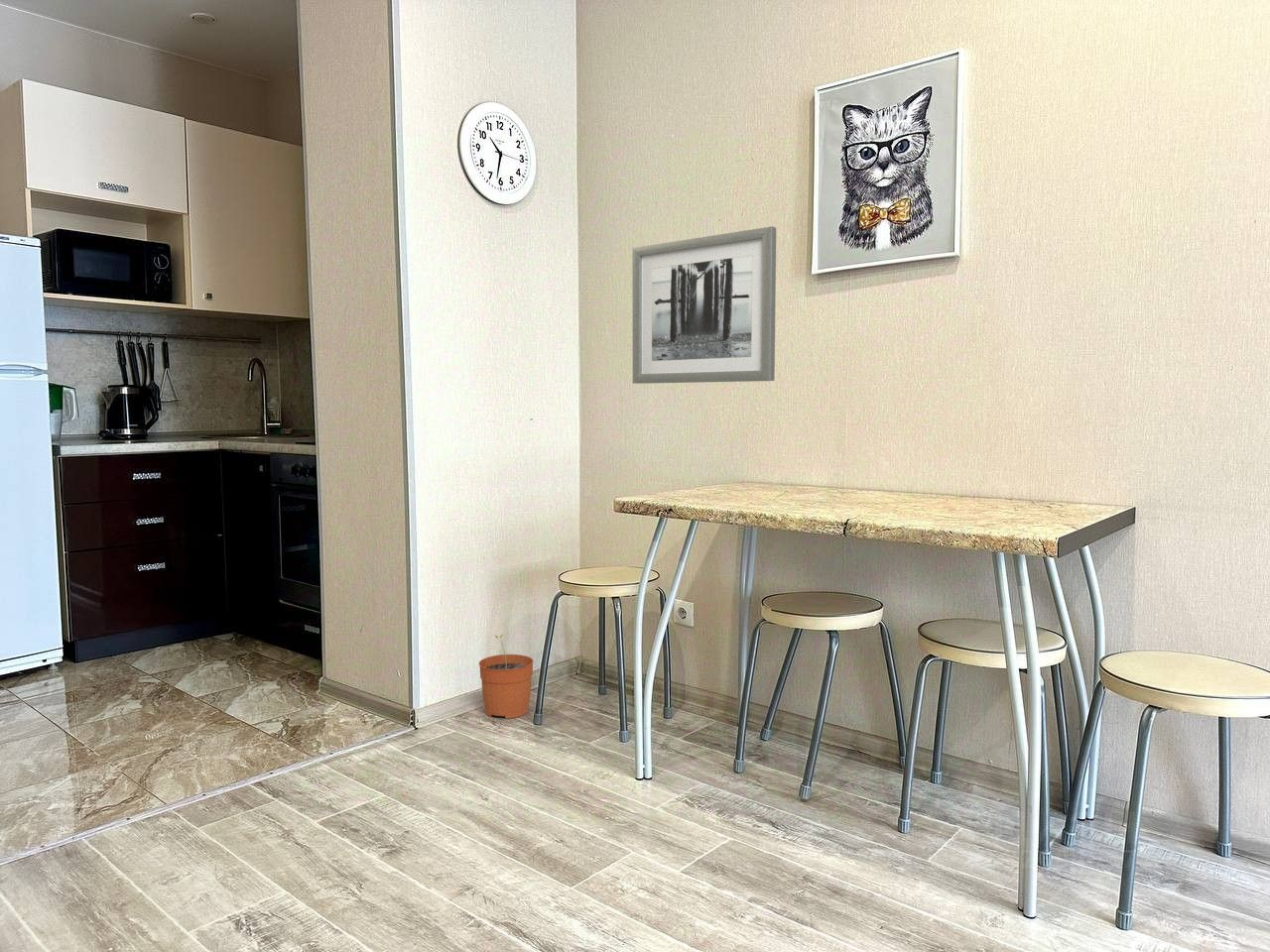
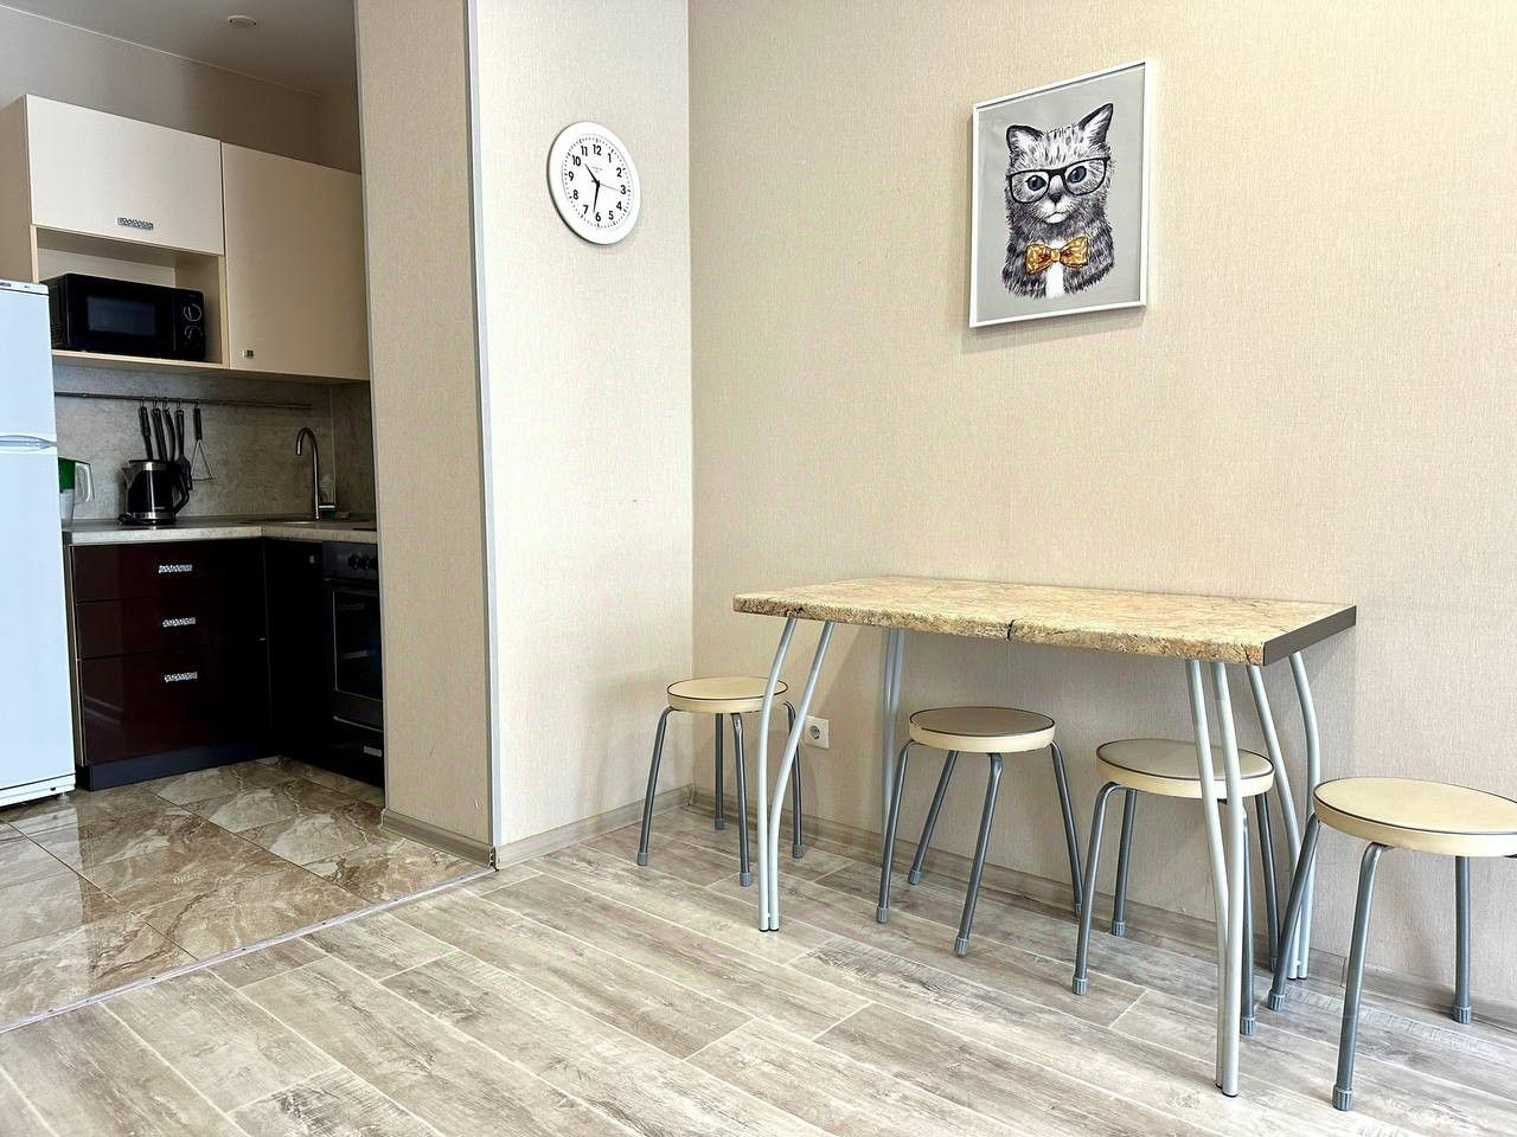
- wall art [631,225,777,385]
- plant pot [478,634,535,719]
